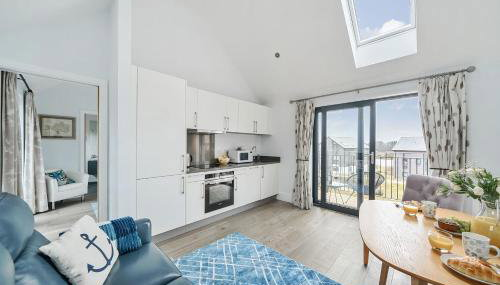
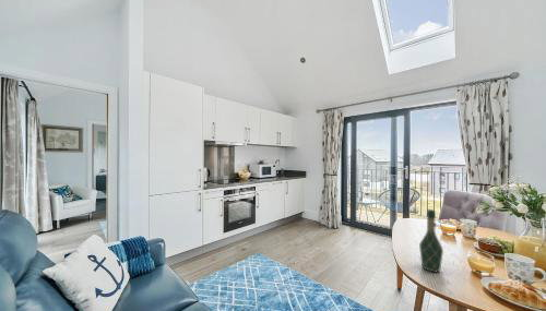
+ wine bottle [418,208,444,273]
